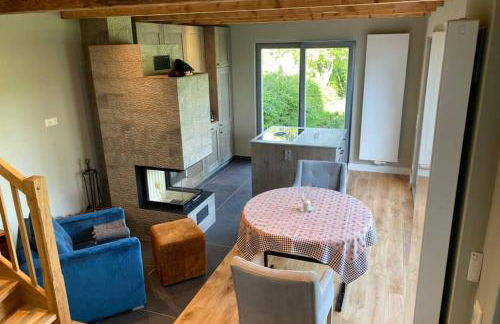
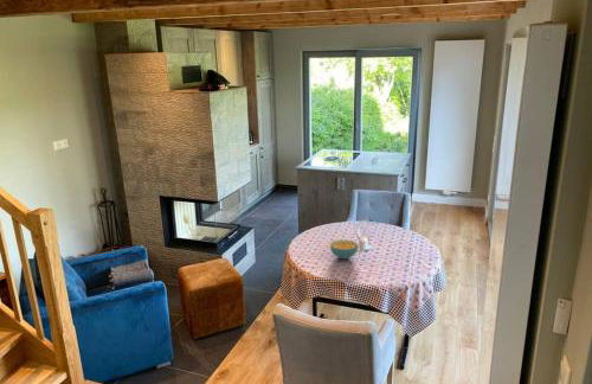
+ cereal bowl [329,238,360,261]
